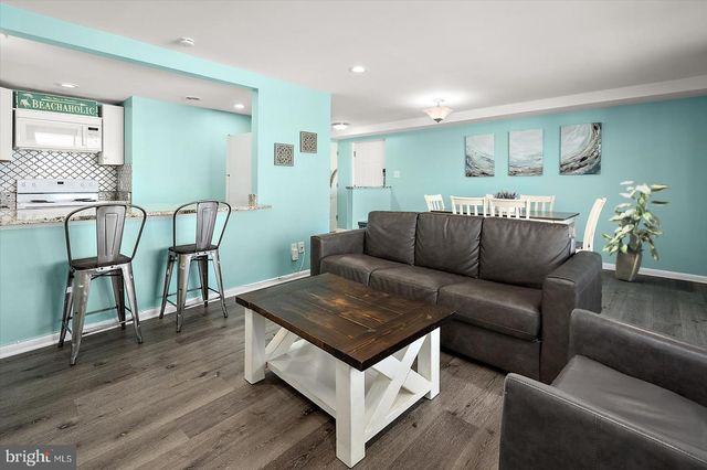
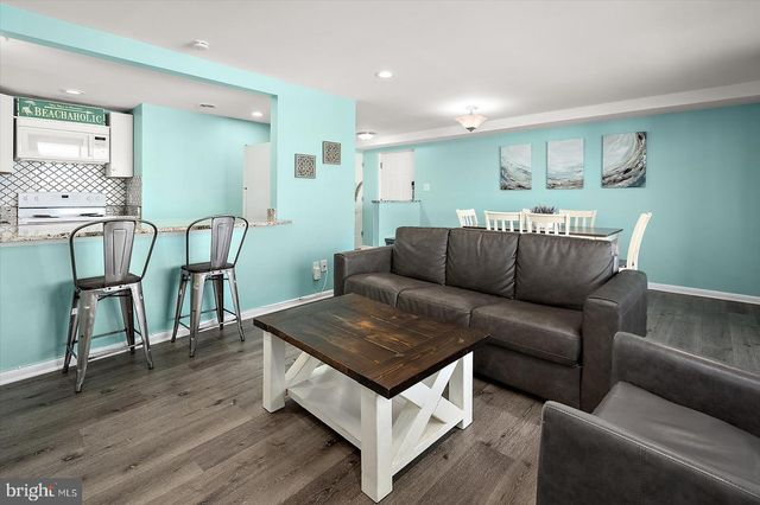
- indoor plant [600,180,672,282]
